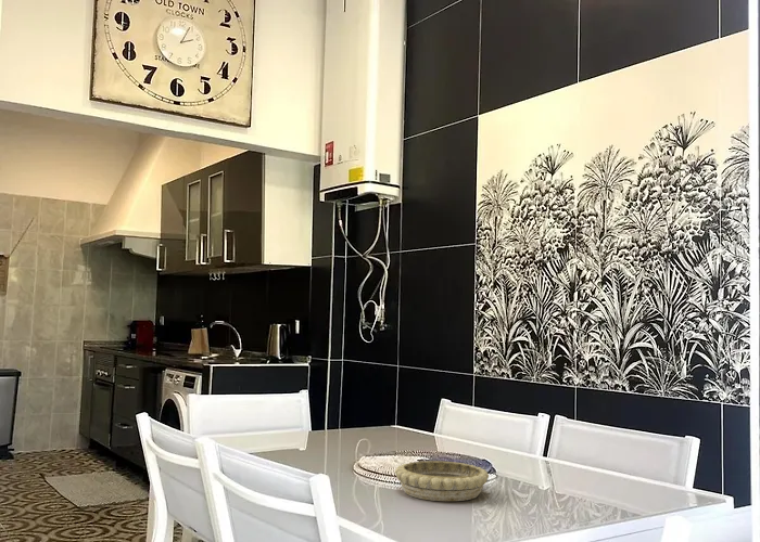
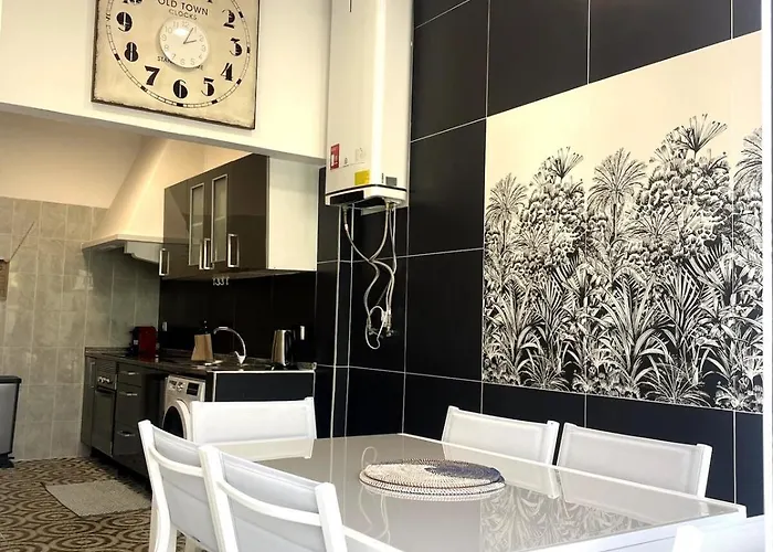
- decorative bowl [394,460,490,502]
